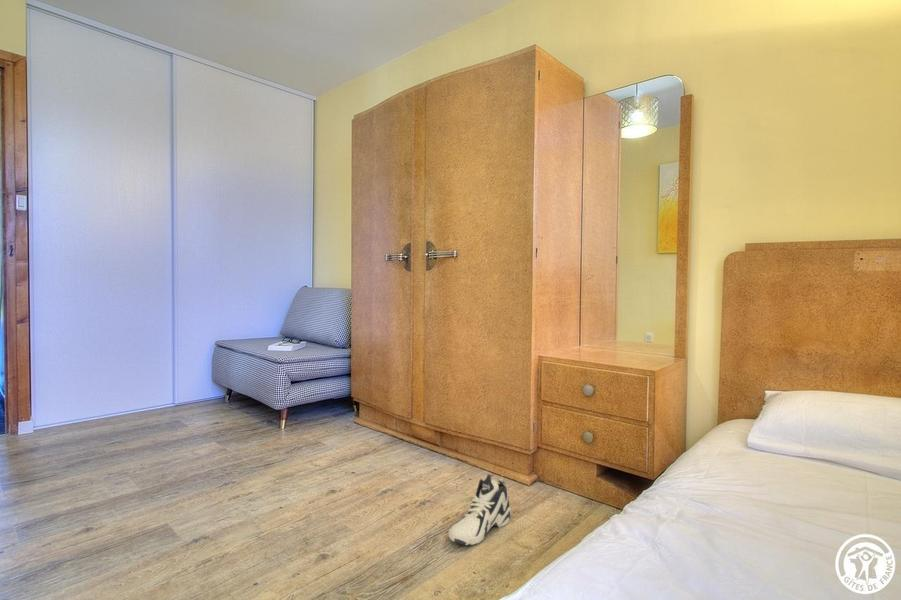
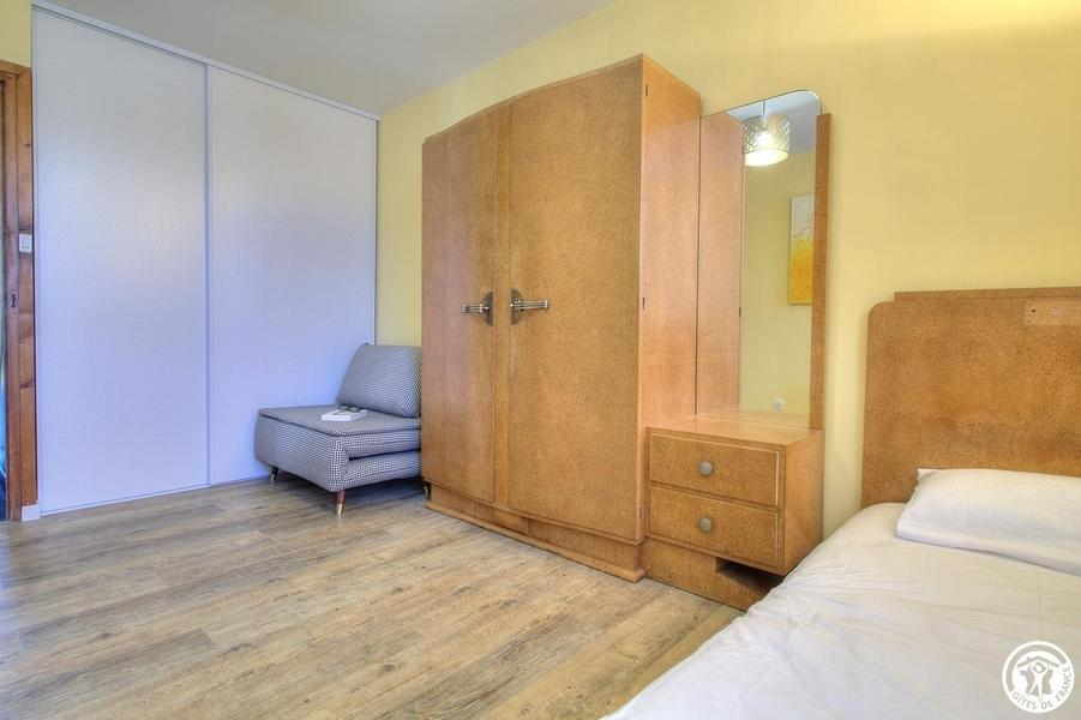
- sneaker [447,473,512,546]
